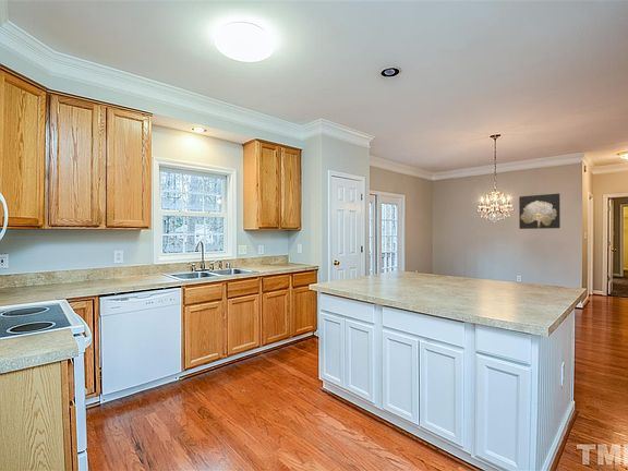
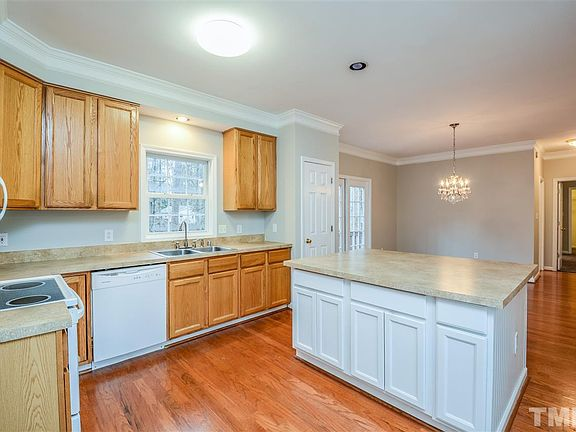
- wall art [518,193,561,230]
